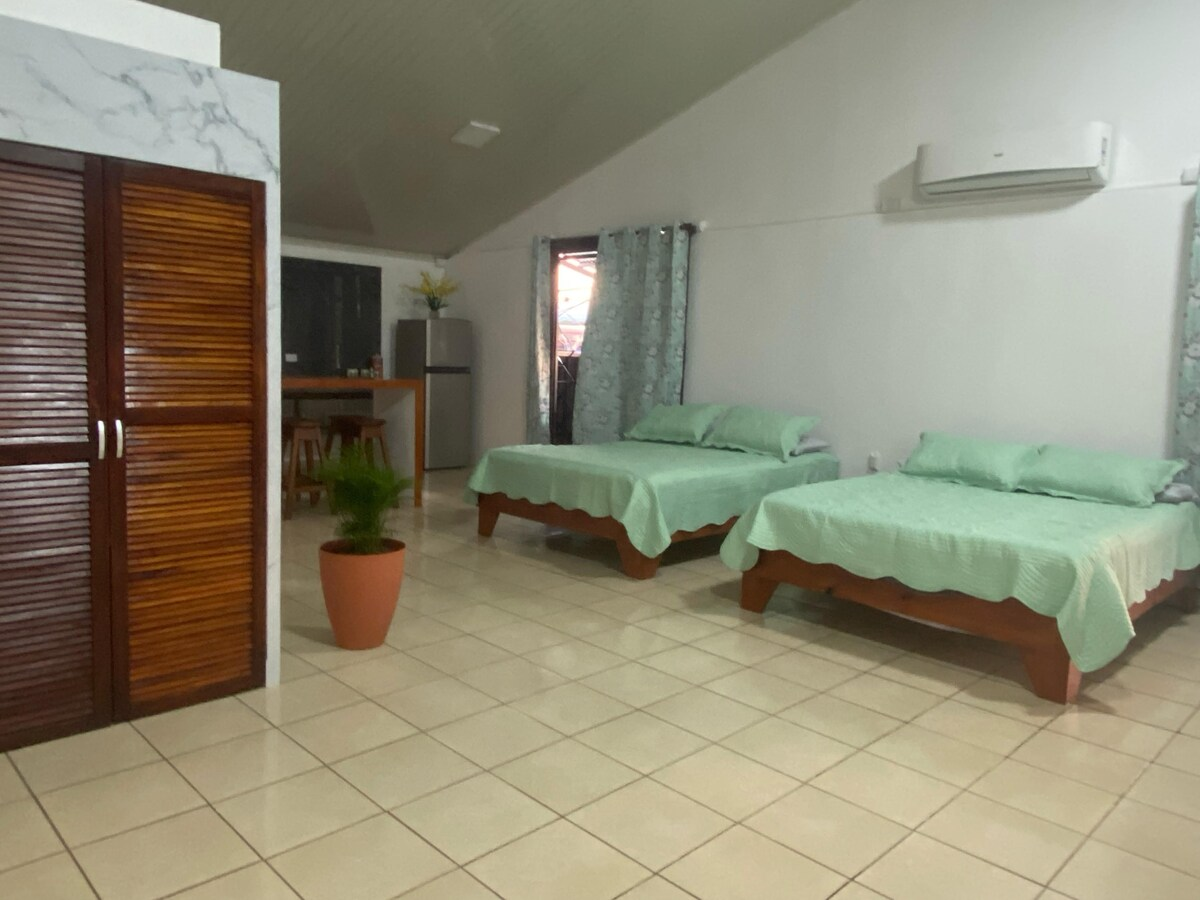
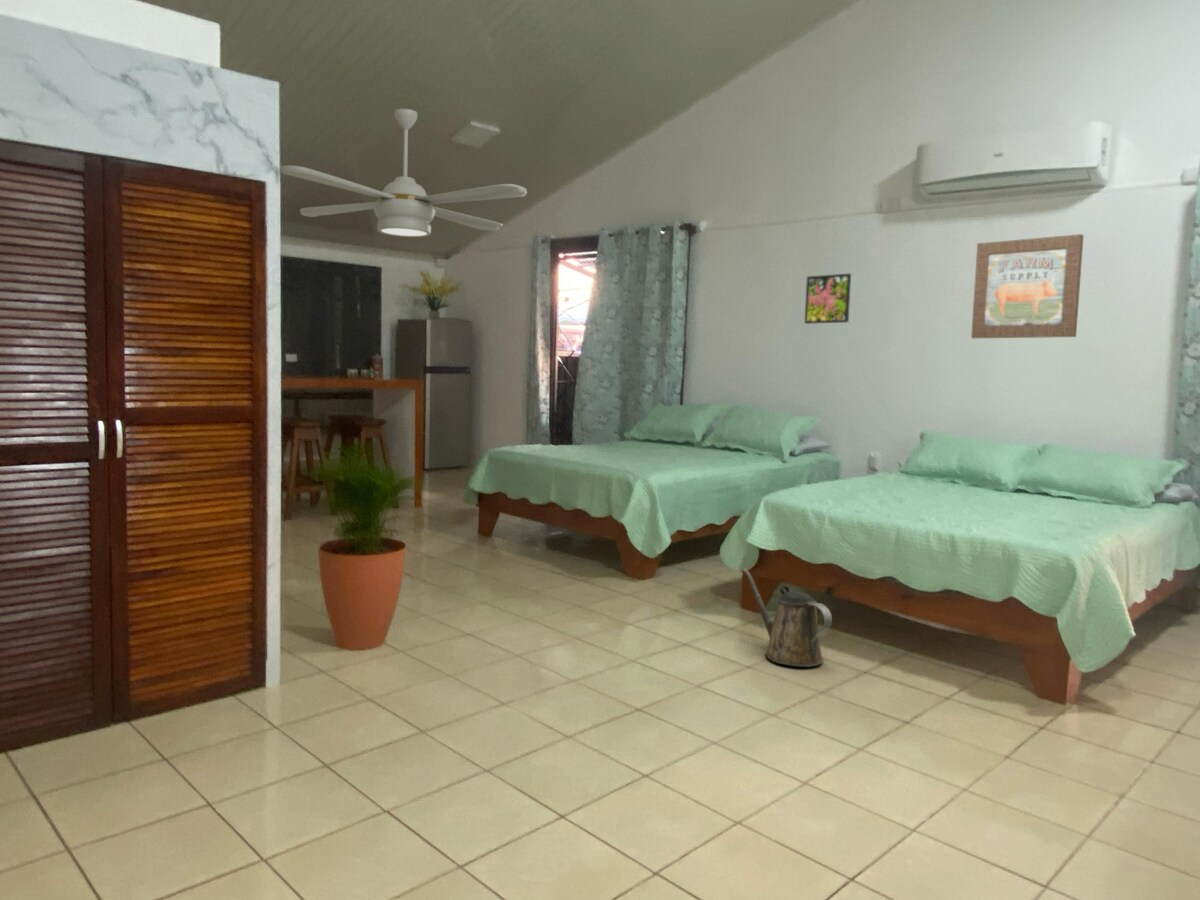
+ ceiling fan [280,108,528,238]
+ wall art [970,233,1085,339]
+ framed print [804,273,852,325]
+ watering can [742,568,833,667]
